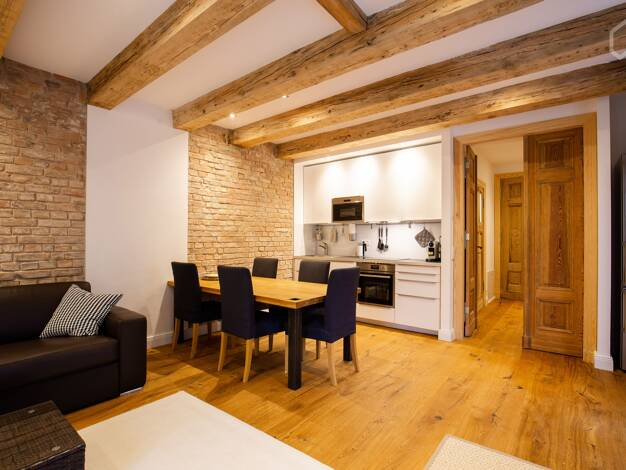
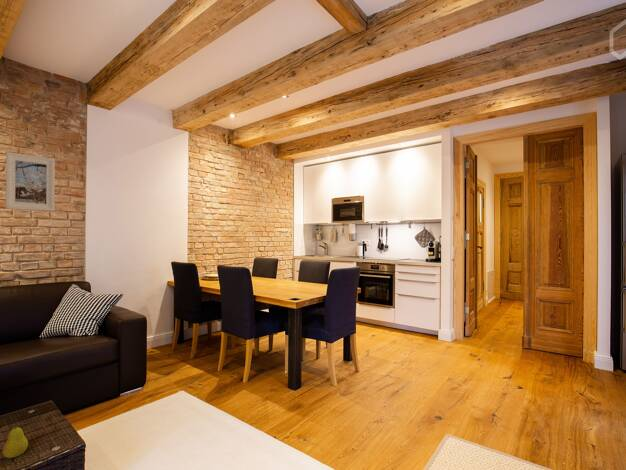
+ fruit [2,423,29,459]
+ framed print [5,151,56,212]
